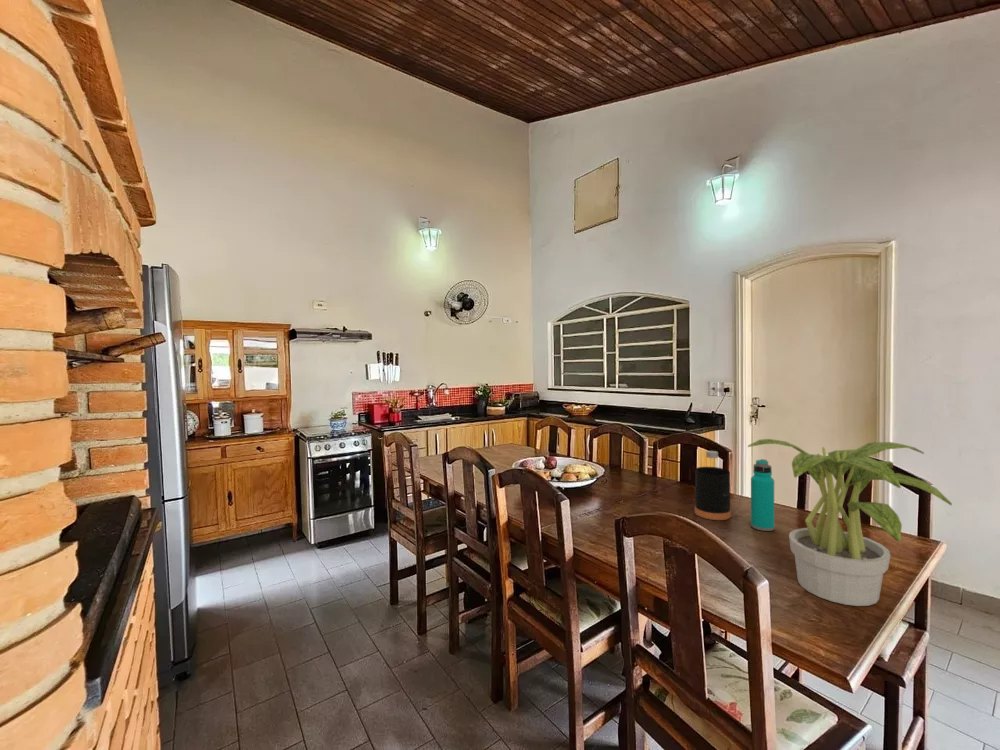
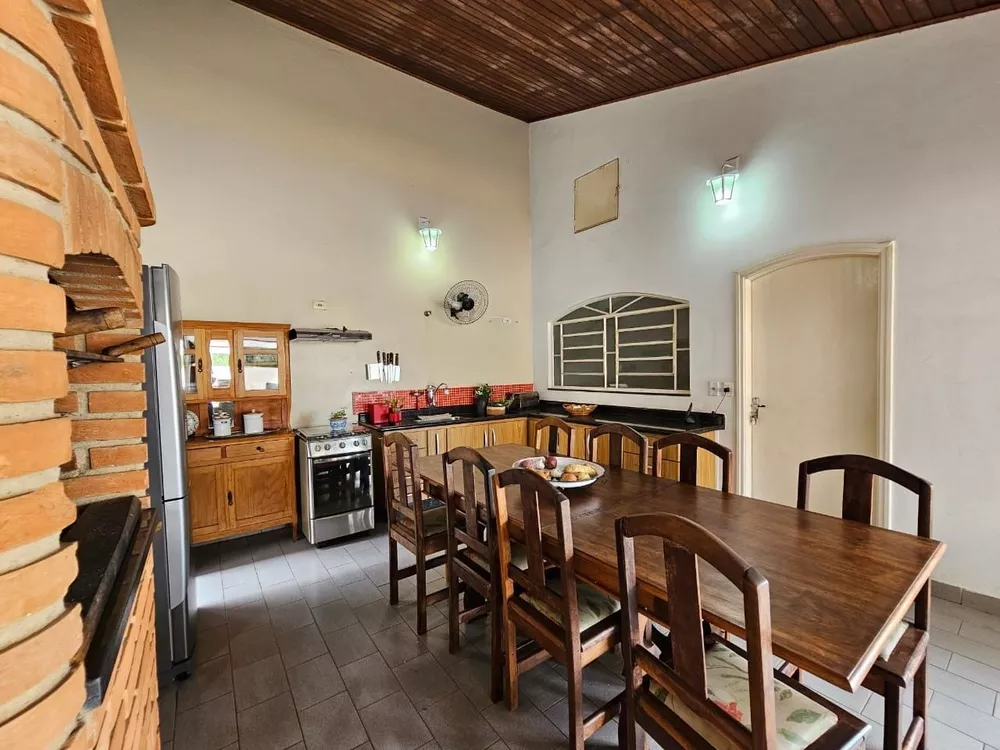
- bottle [694,450,732,521]
- potted plant [747,438,953,607]
- water bottle [750,458,775,532]
